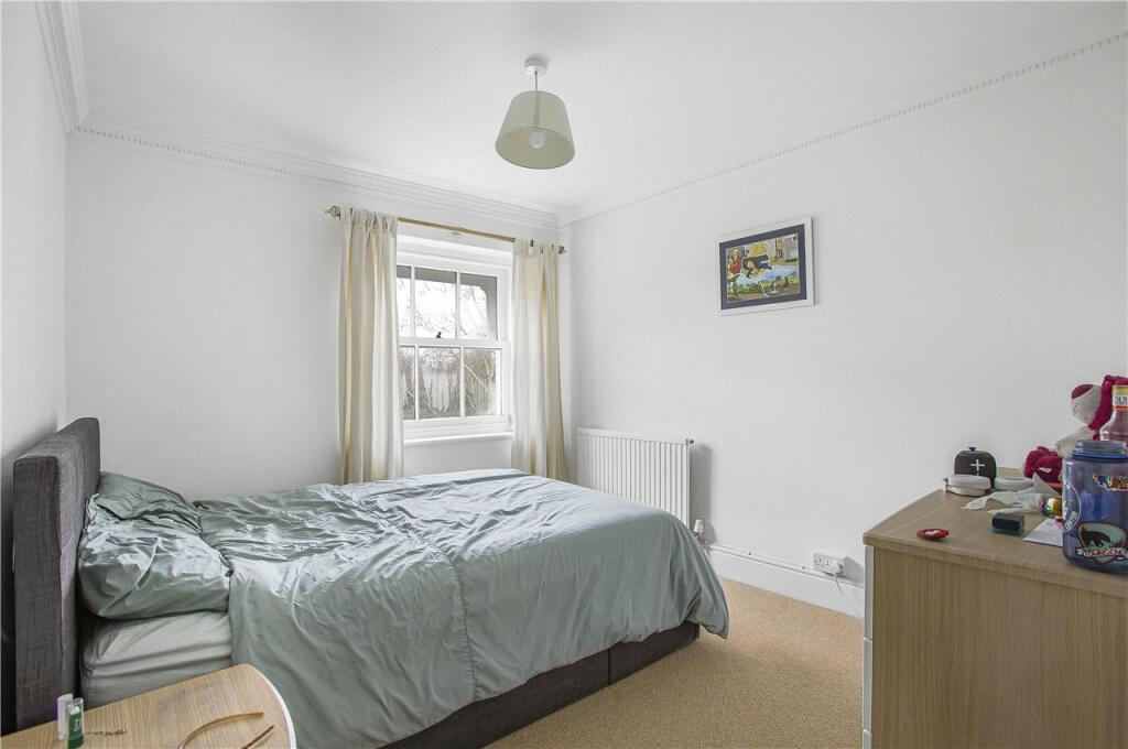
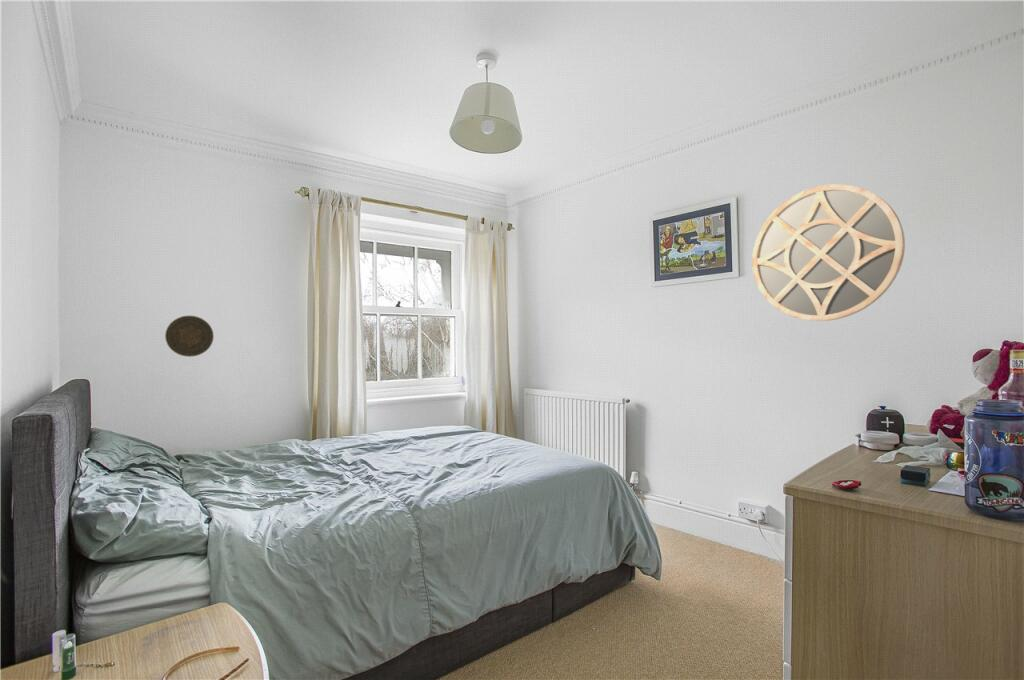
+ home mirror [751,183,906,322]
+ decorative plate [164,315,215,358]
